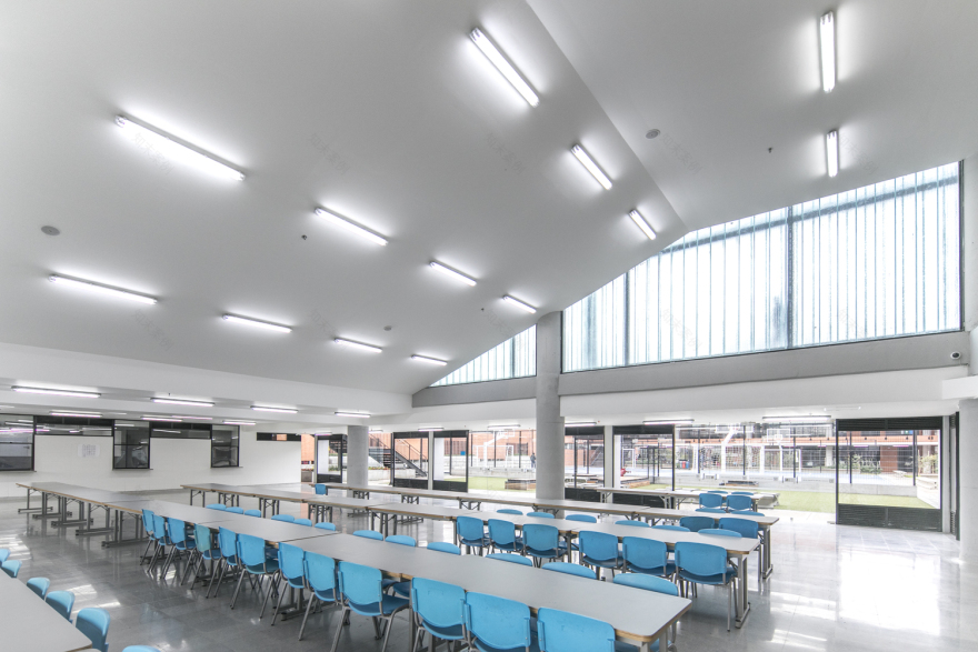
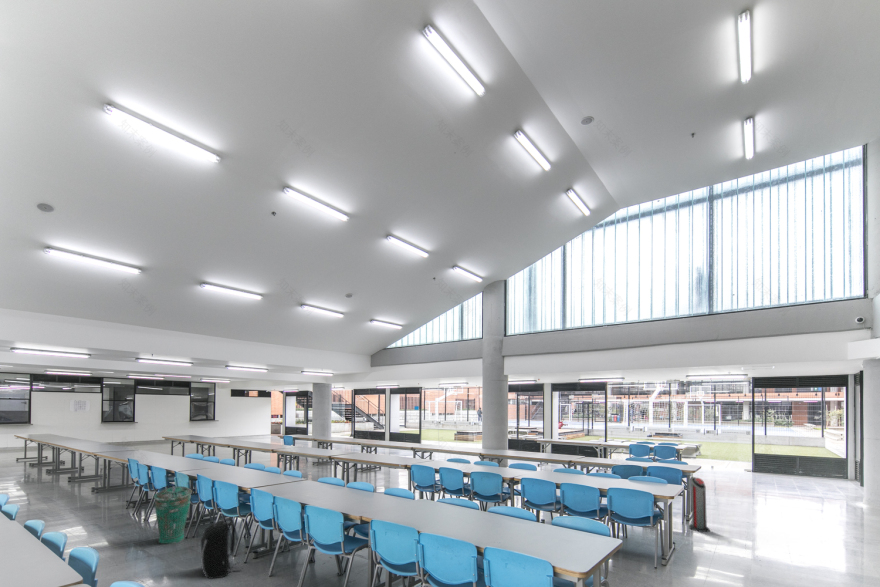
+ backpack [200,517,242,580]
+ trash can [153,485,193,545]
+ air purifier [688,476,711,533]
